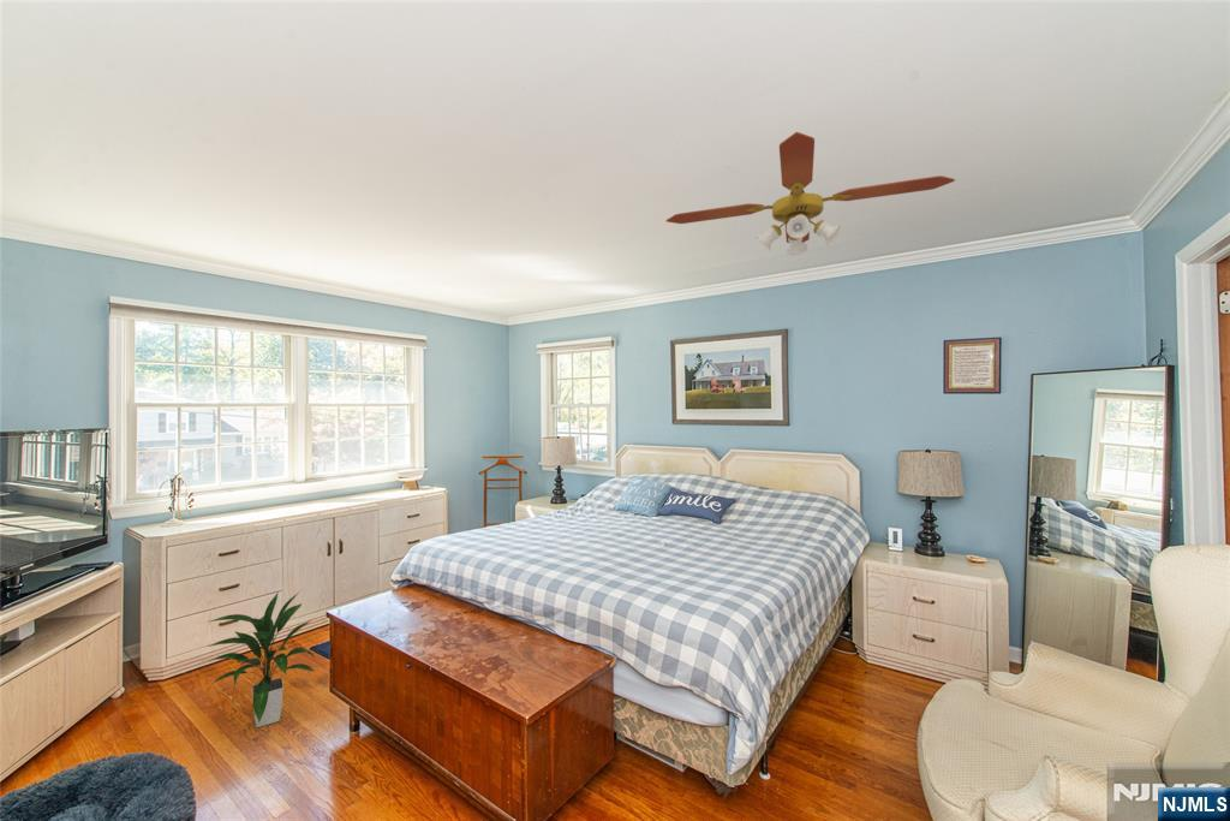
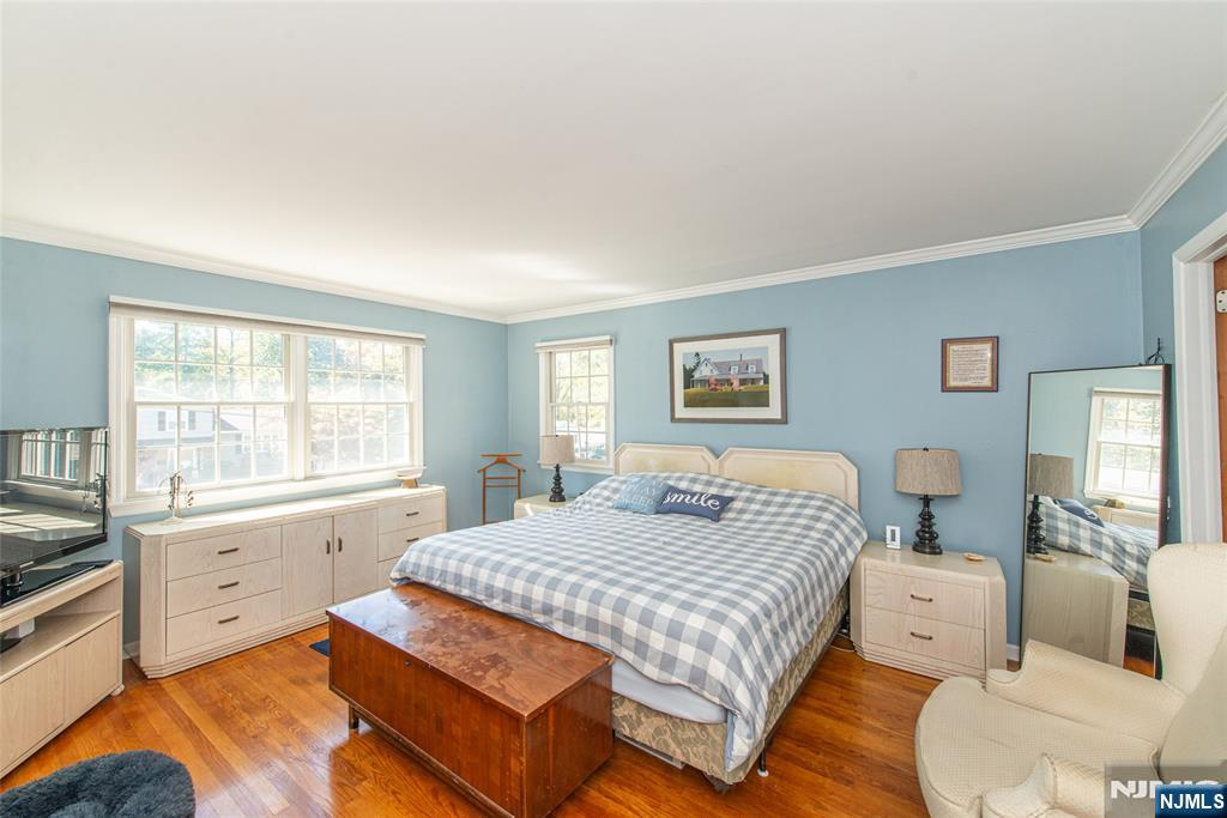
- ceiling fan [665,131,956,257]
- indoor plant [204,590,317,728]
